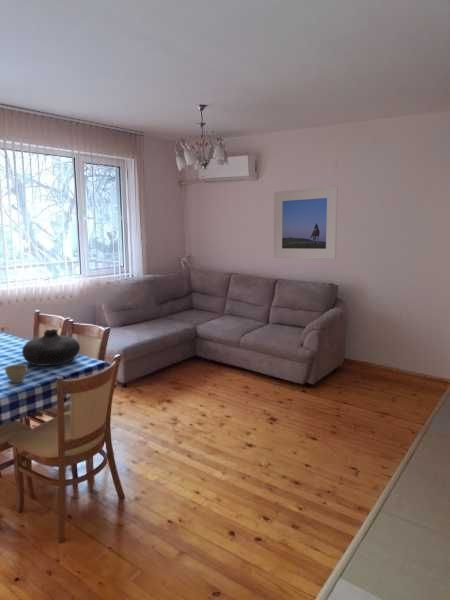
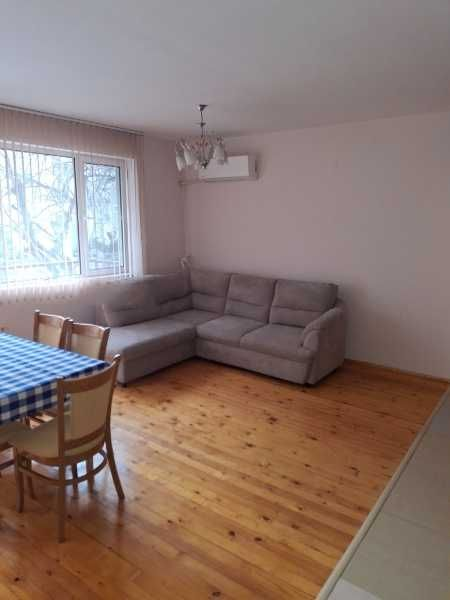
- flower pot [4,363,29,384]
- vase [21,328,81,367]
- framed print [273,186,339,260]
